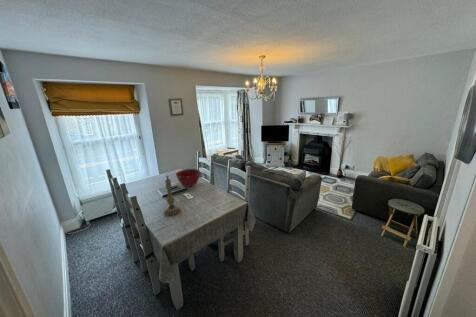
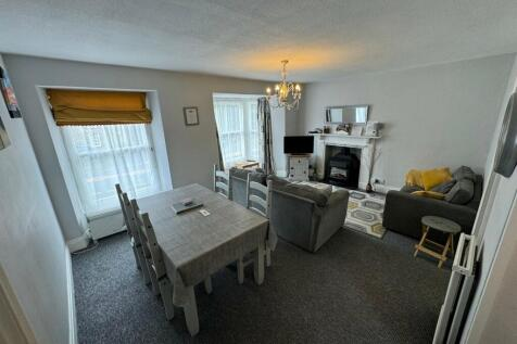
- candlestick [163,175,182,217]
- mixing bowl [175,168,201,188]
